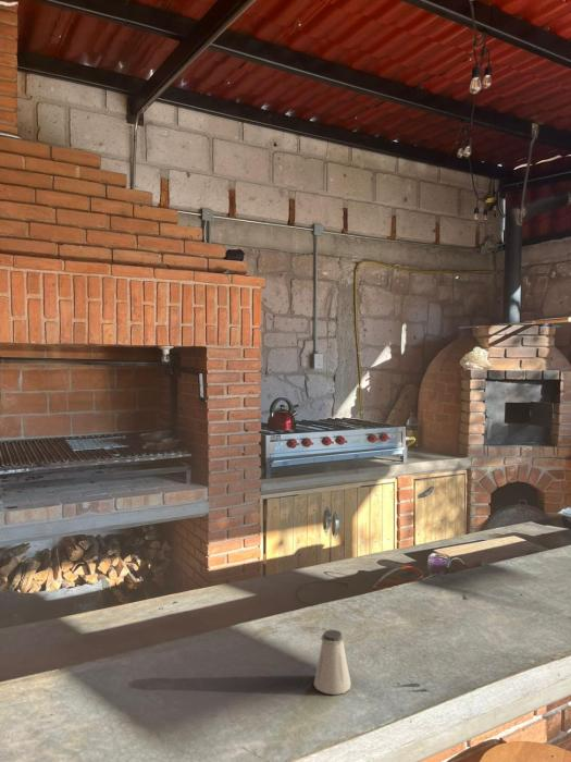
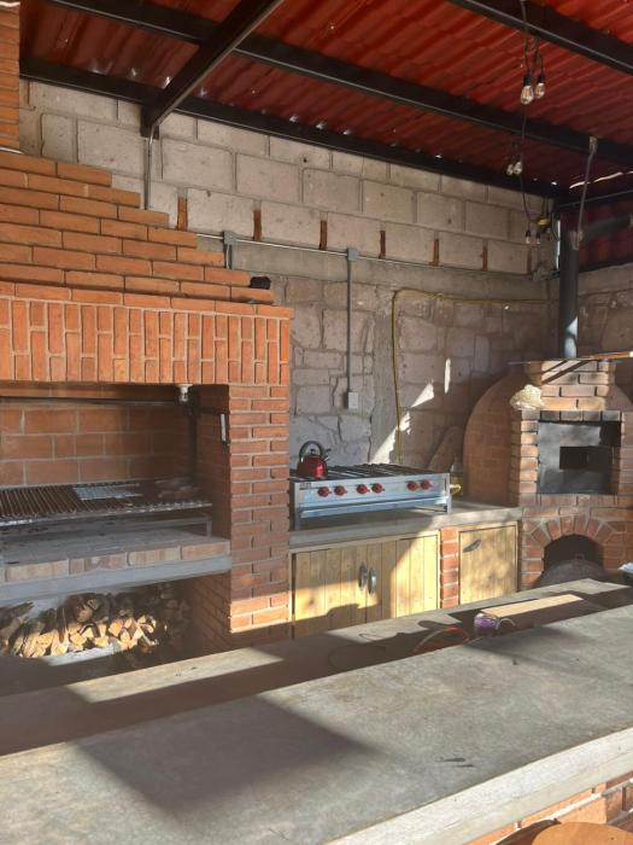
- saltshaker [312,628,352,696]
